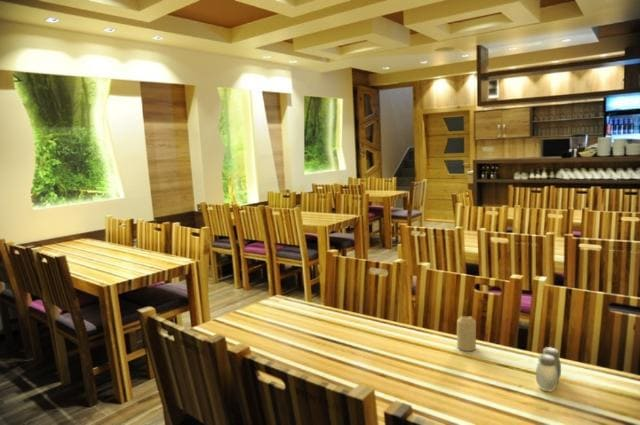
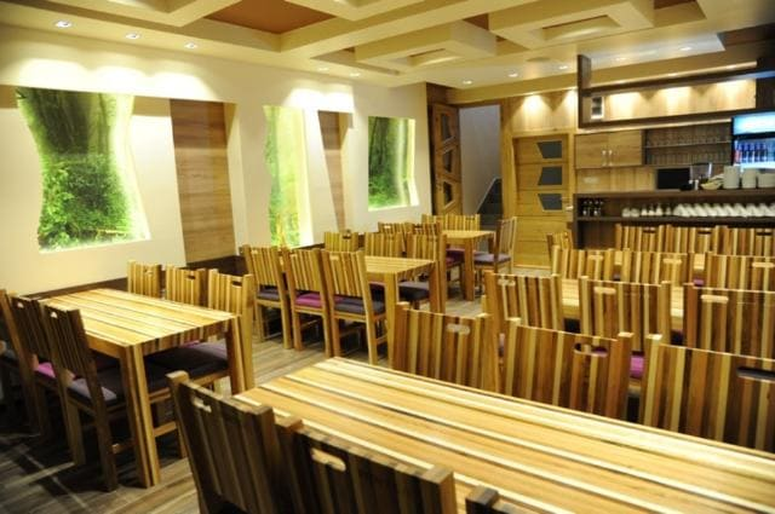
- salt and pepper shaker [535,346,562,392]
- candle [456,315,477,352]
